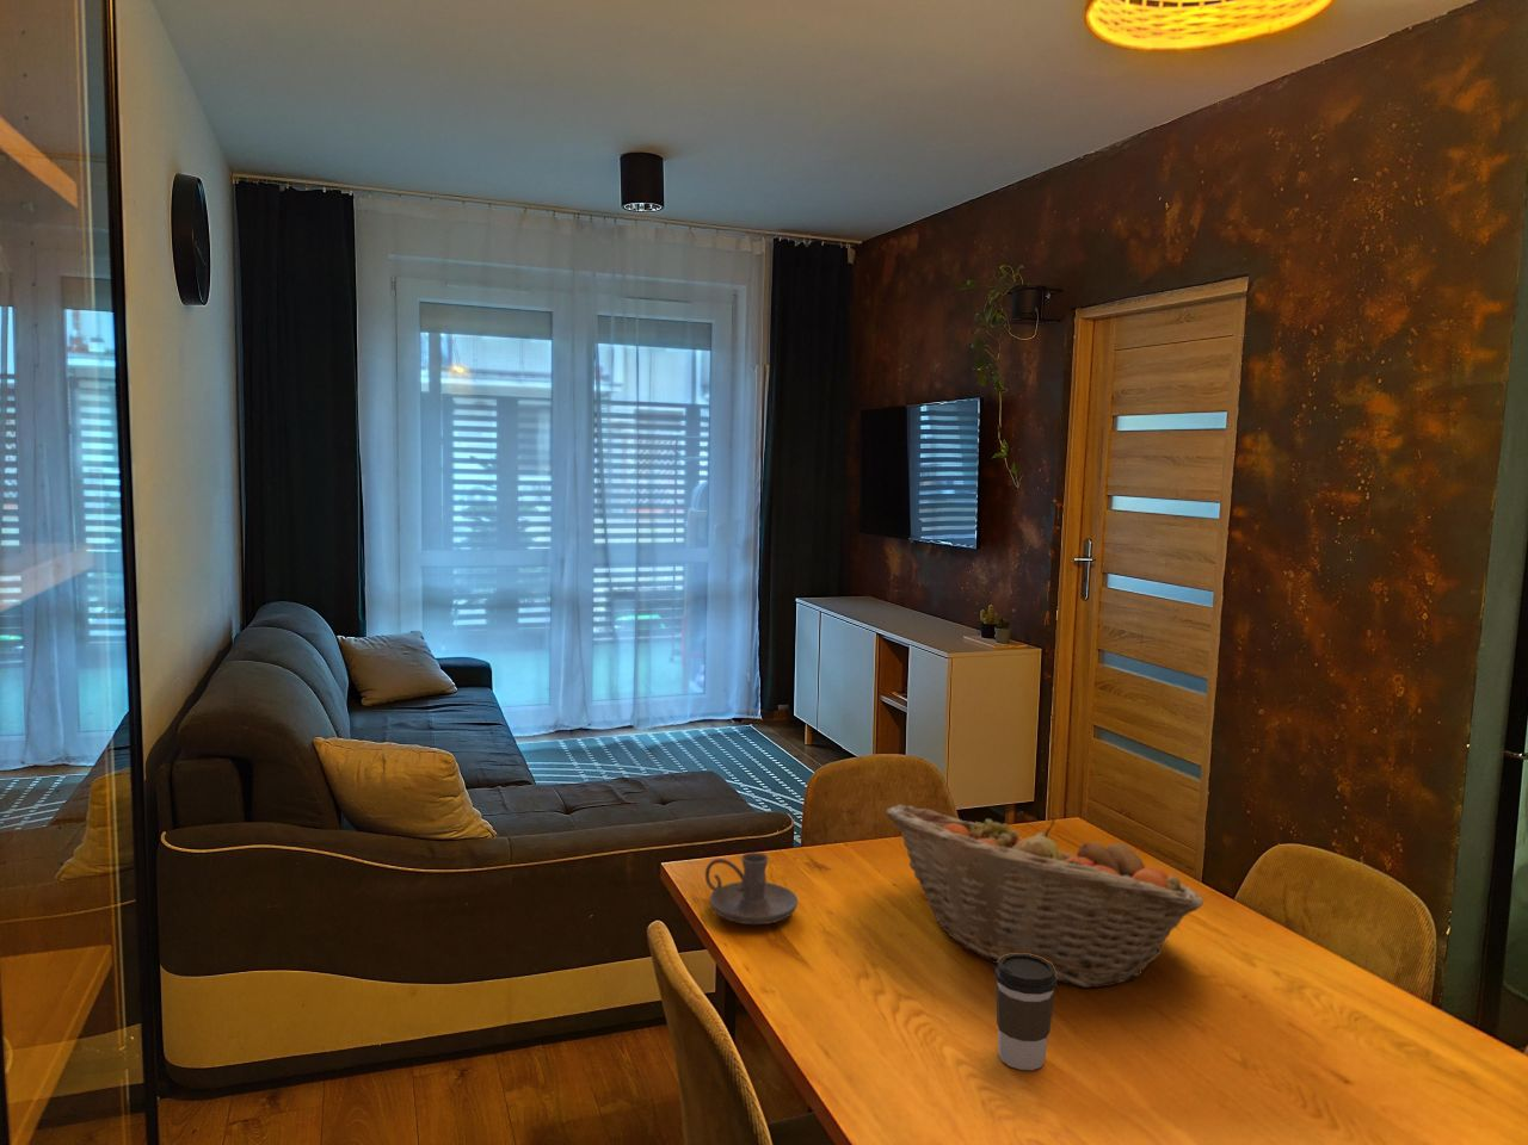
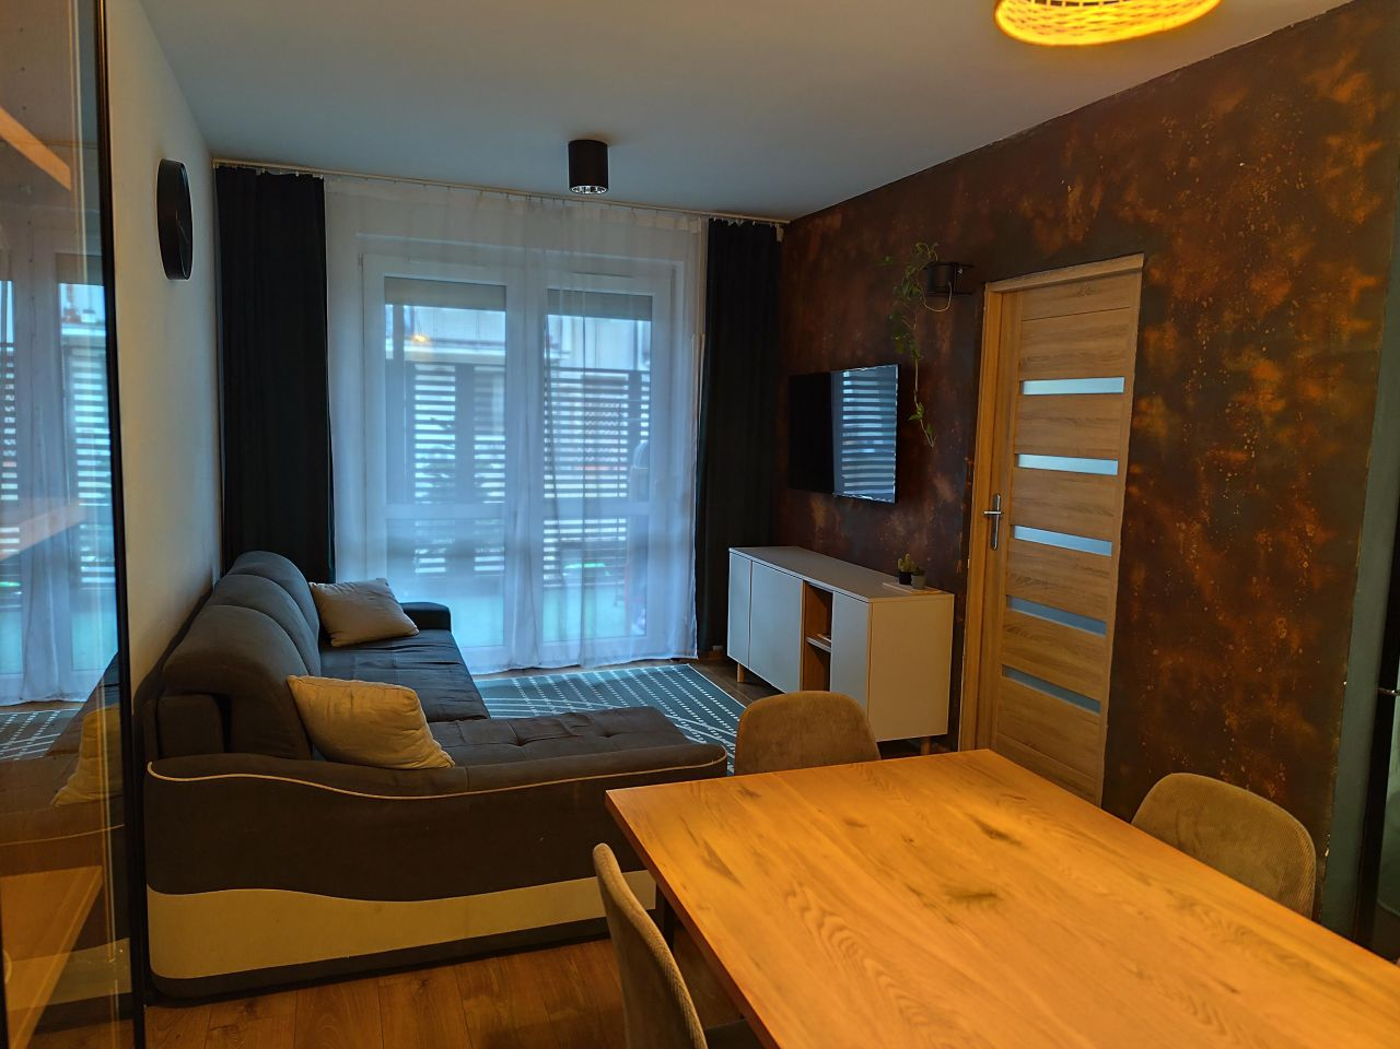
- candle holder [704,852,799,926]
- coffee cup [994,954,1059,1072]
- fruit basket [886,803,1204,989]
